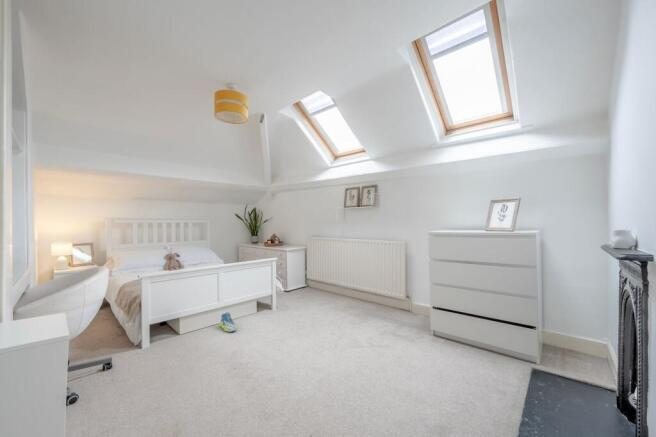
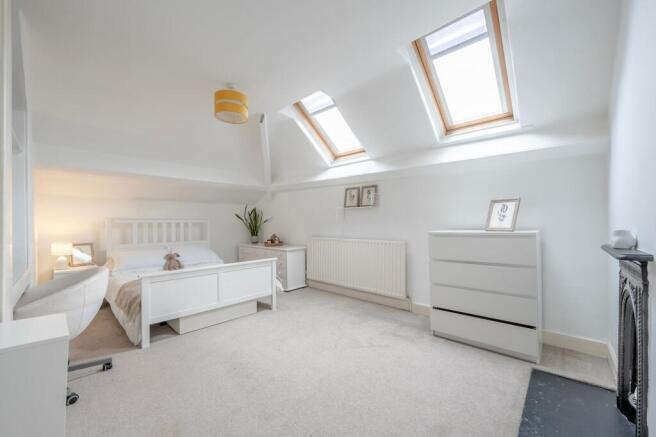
- sneaker [219,312,238,333]
